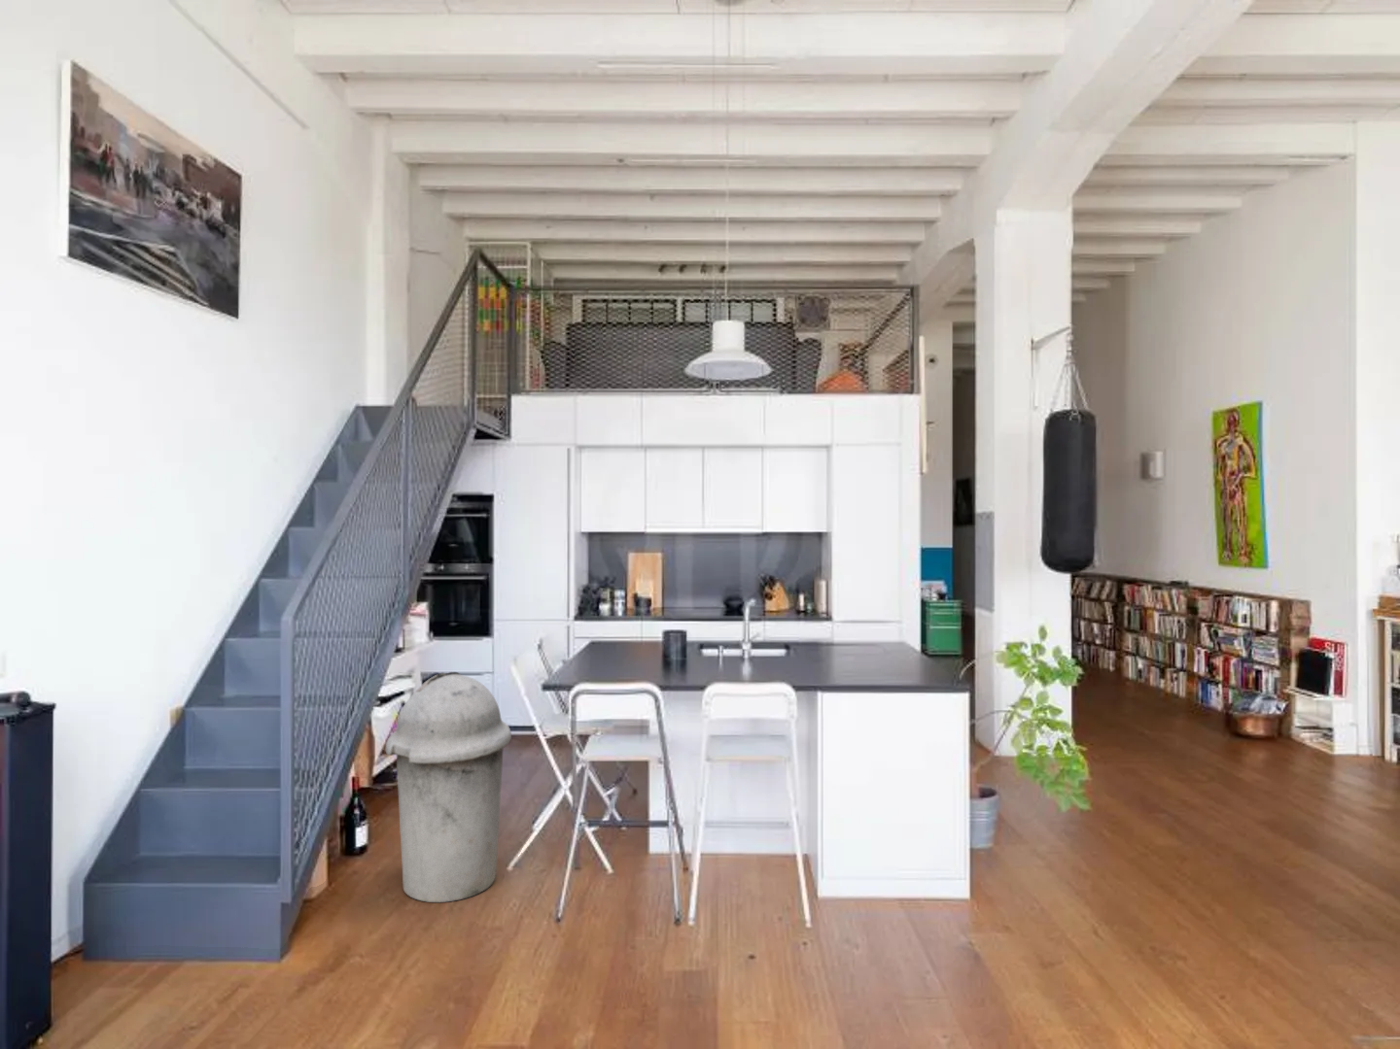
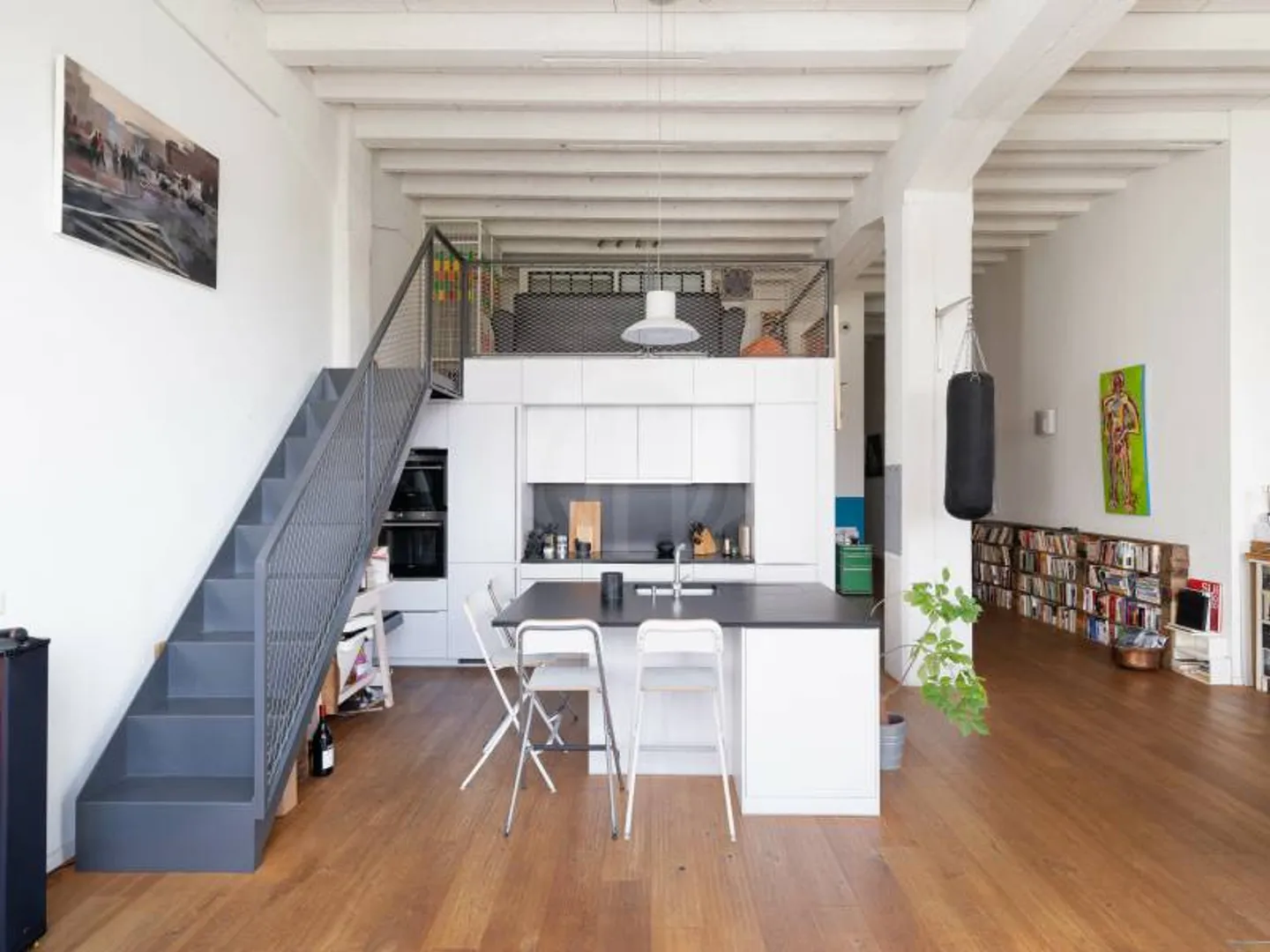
- trash can [384,671,513,904]
